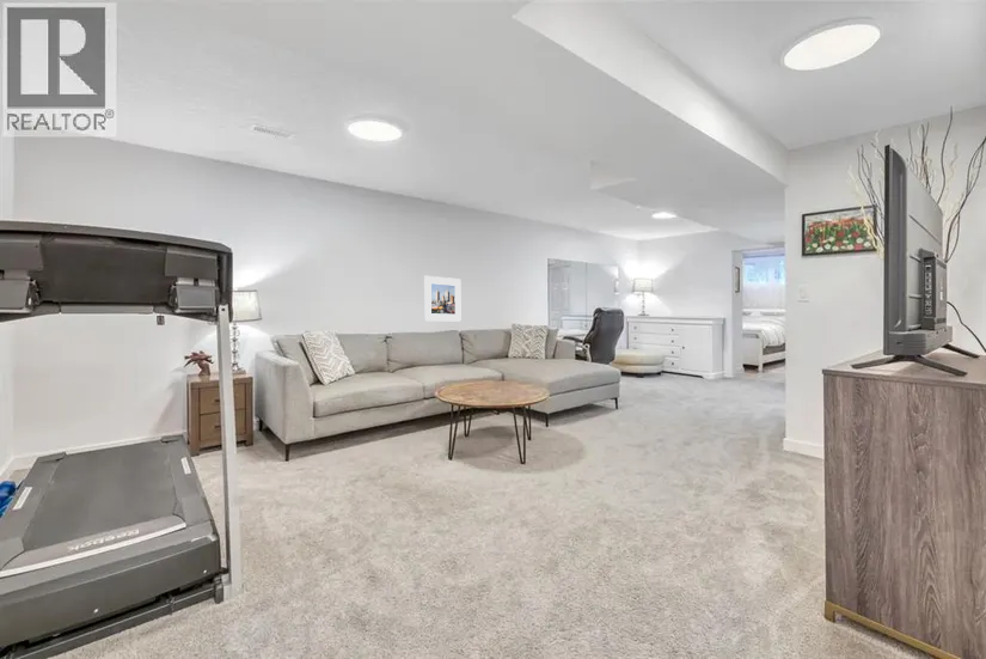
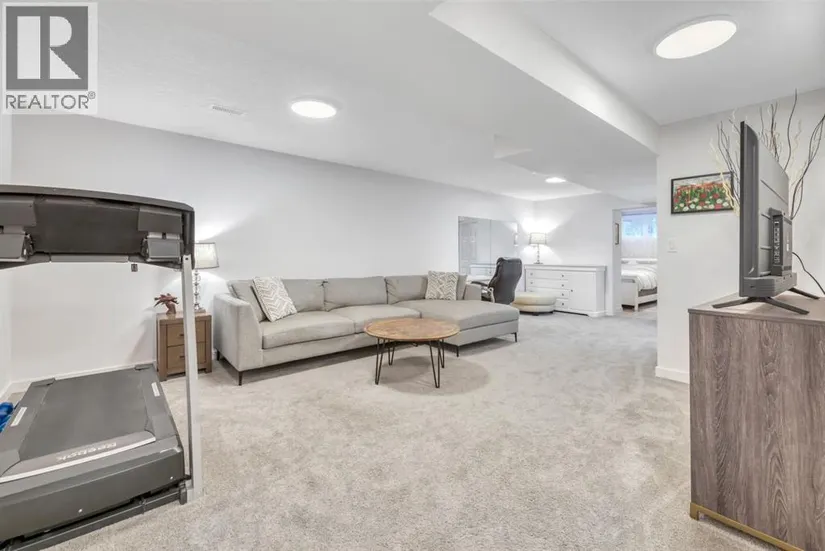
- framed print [423,275,461,322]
